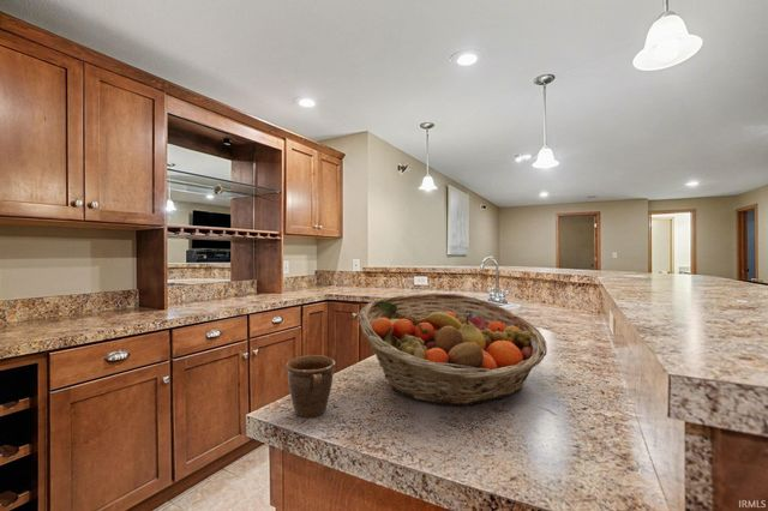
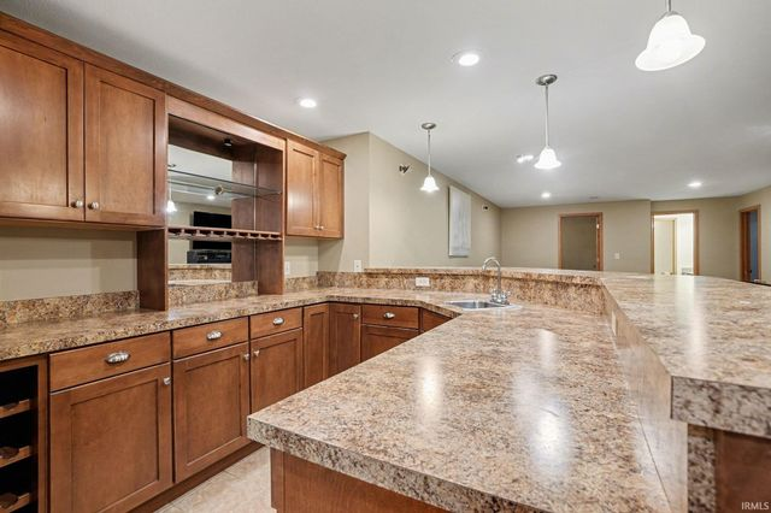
- fruit basket [358,291,548,407]
- mug [284,354,337,419]
